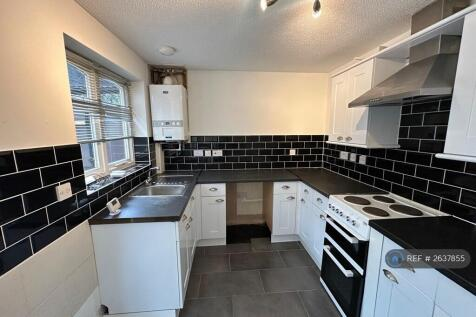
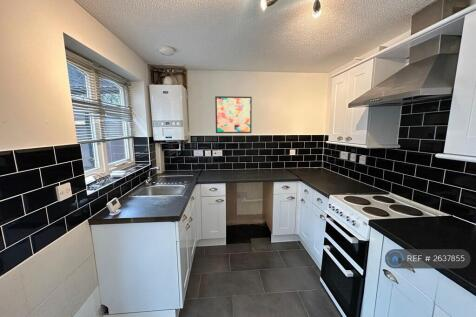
+ wall art [214,95,253,134]
